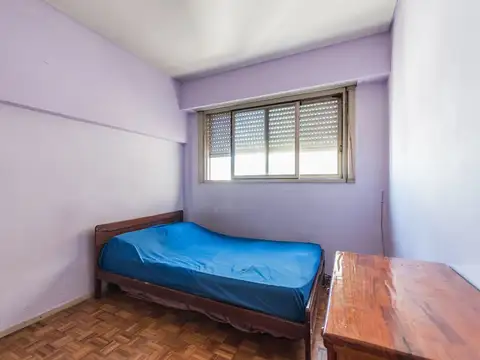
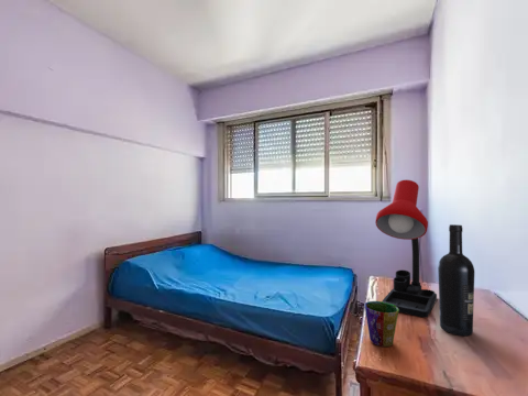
+ wine bottle [437,223,475,337]
+ desk lamp [374,179,438,319]
+ cup [364,300,399,348]
